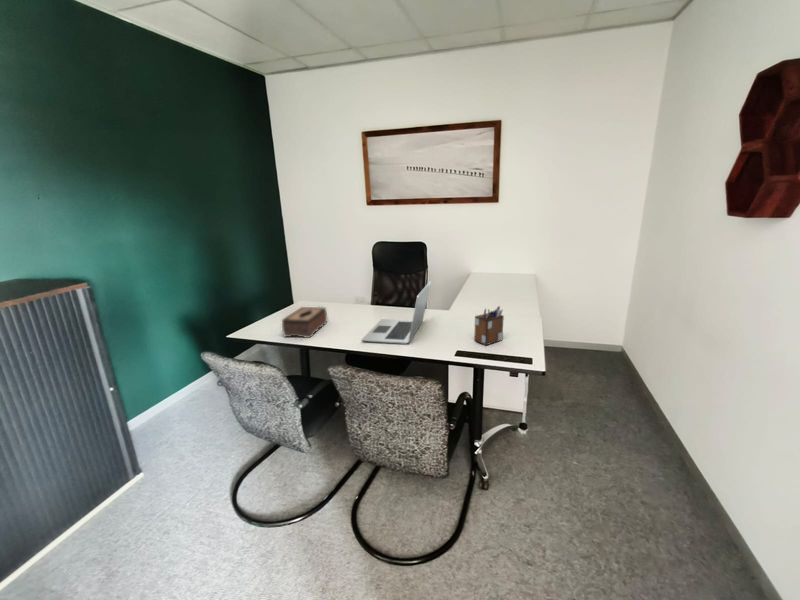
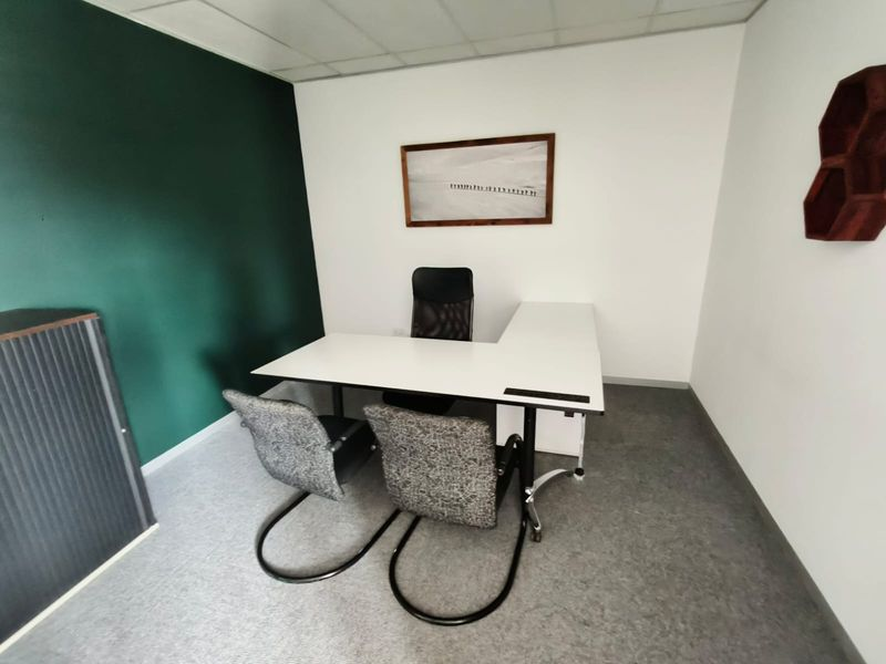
- laptop [360,280,432,345]
- tissue box [281,306,328,339]
- desk organizer [473,305,505,346]
